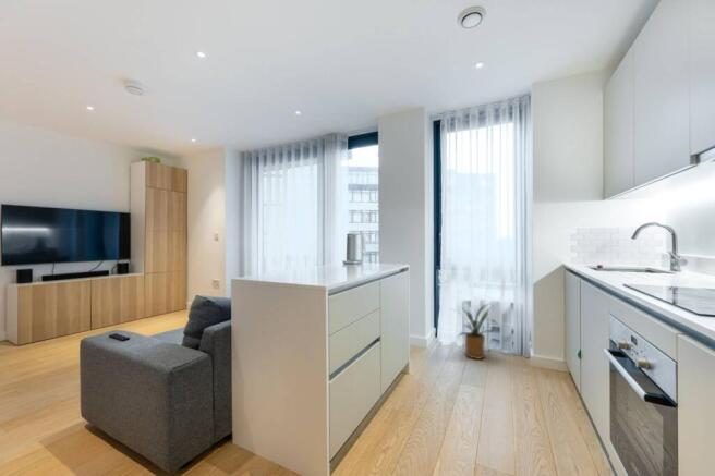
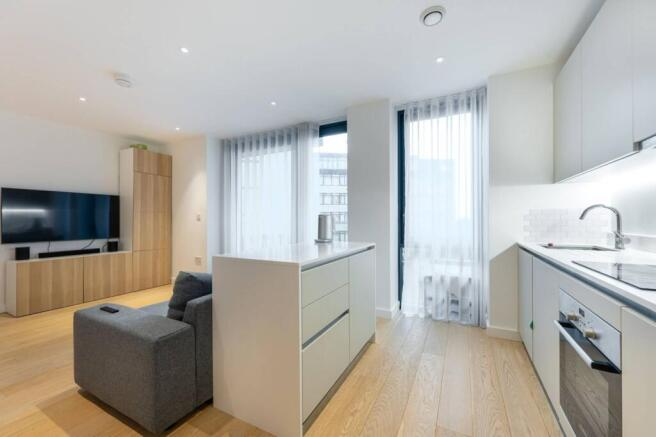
- house plant [451,302,500,361]
